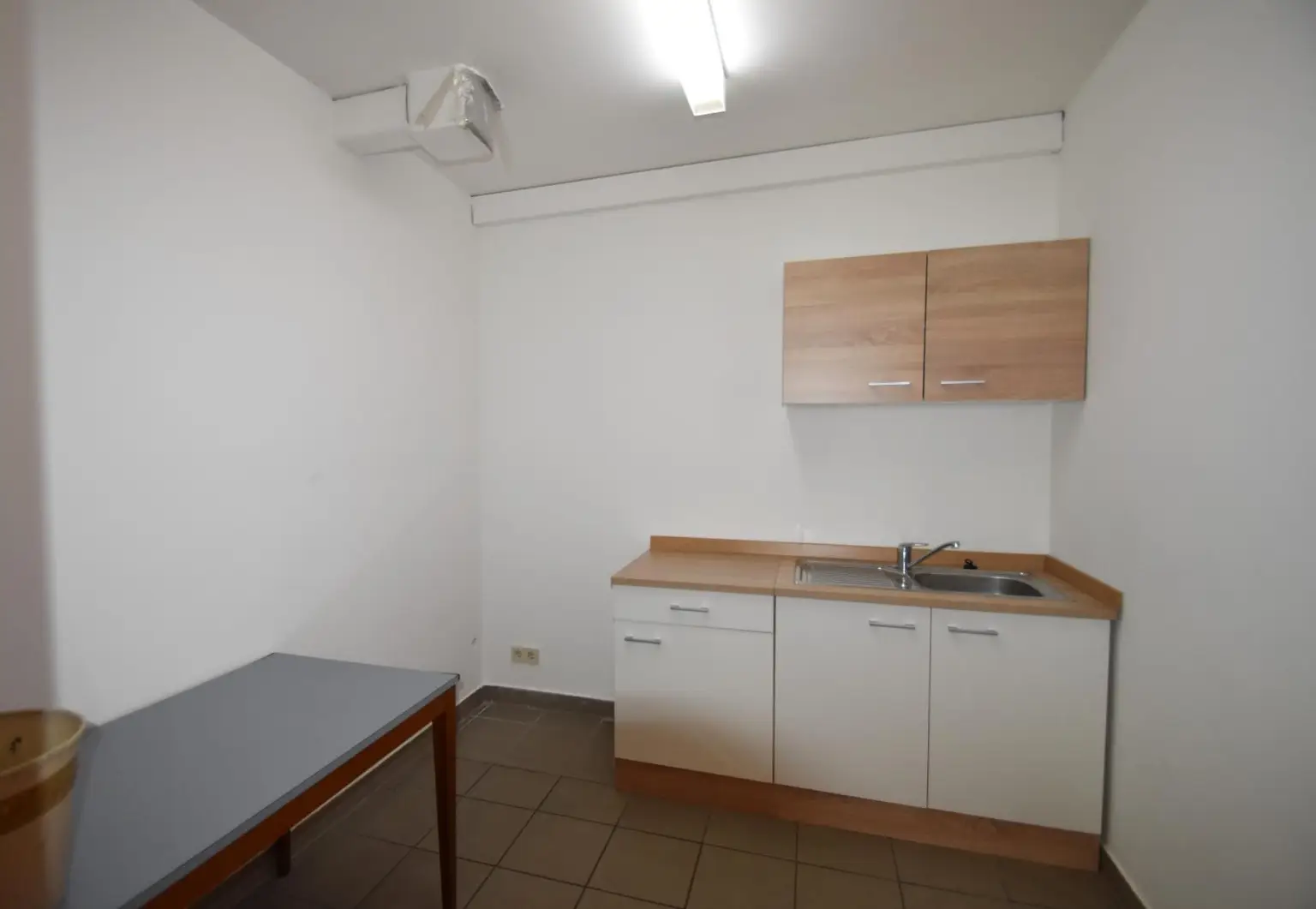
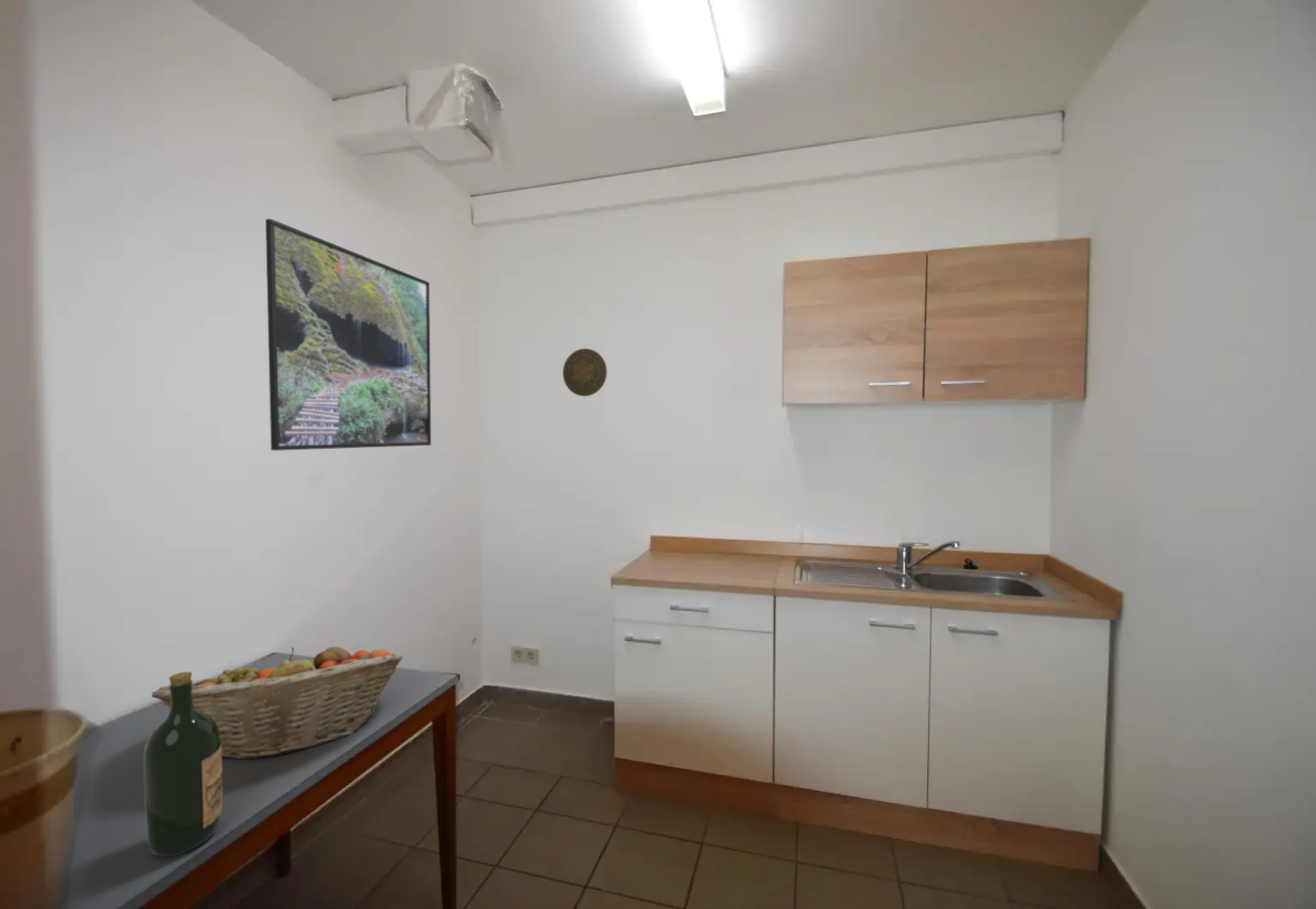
+ decorative plate [562,348,608,398]
+ wine bottle [142,671,224,858]
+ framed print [265,218,432,452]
+ fruit basket [151,646,404,760]
